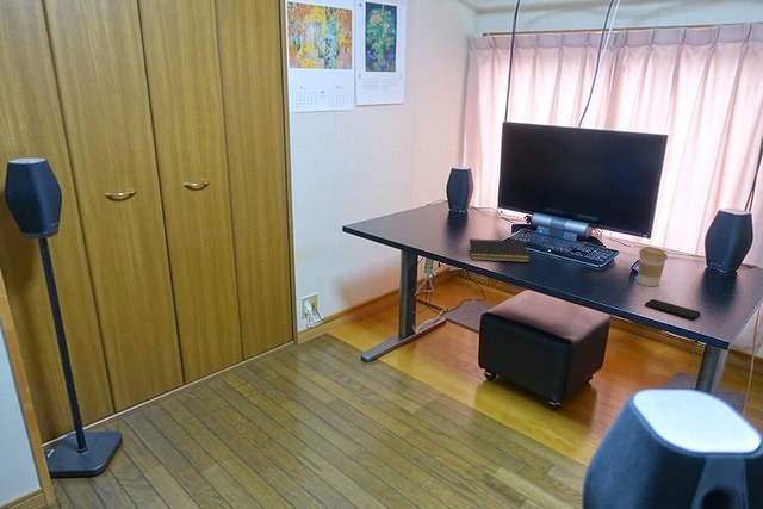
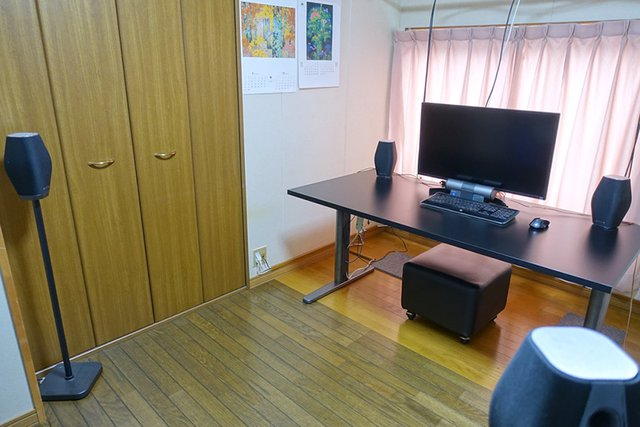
- coffee cup [637,246,669,287]
- notepad [466,237,531,263]
- smartphone [644,298,702,321]
